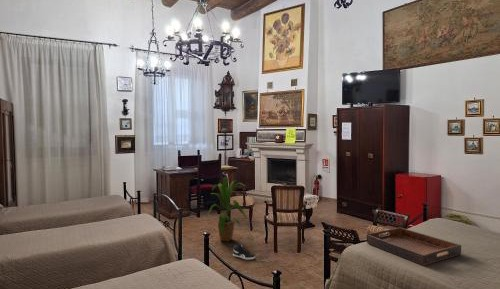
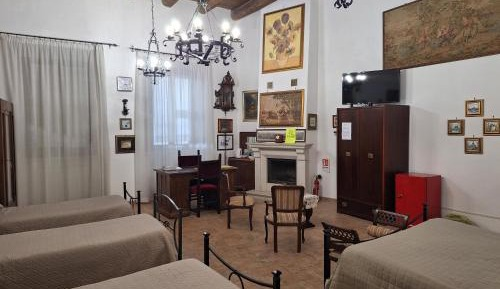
- sneaker [232,242,256,261]
- serving tray [366,227,462,267]
- house plant [205,176,249,243]
